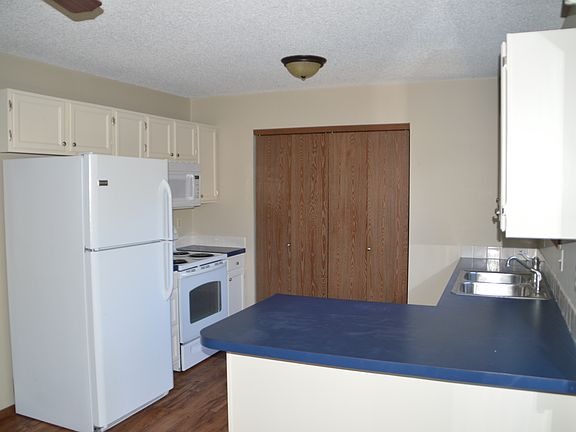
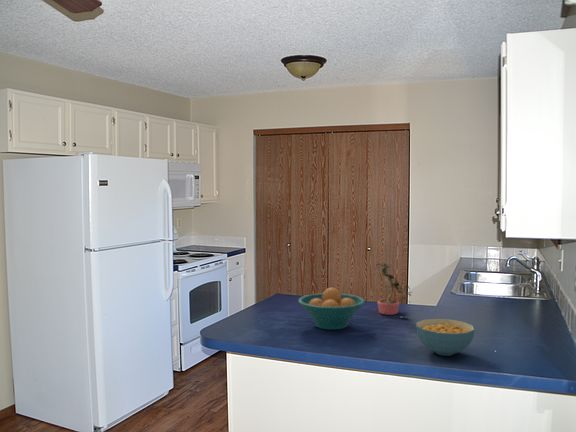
+ potted plant [373,260,413,320]
+ fruit bowl [297,287,366,331]
+ cereal bowl [415,318,476,357]
